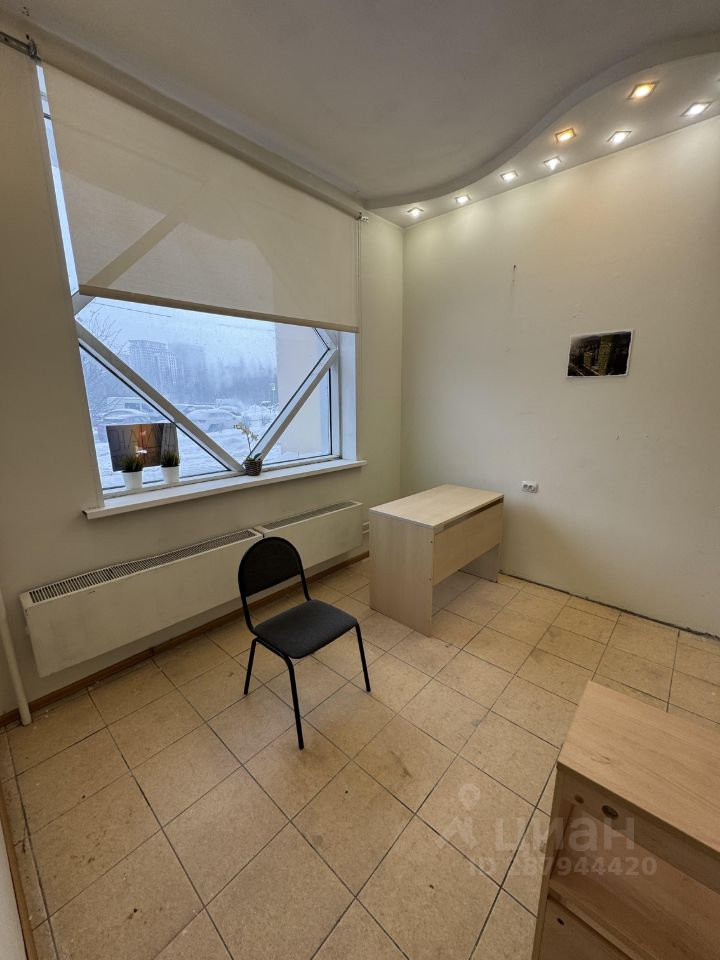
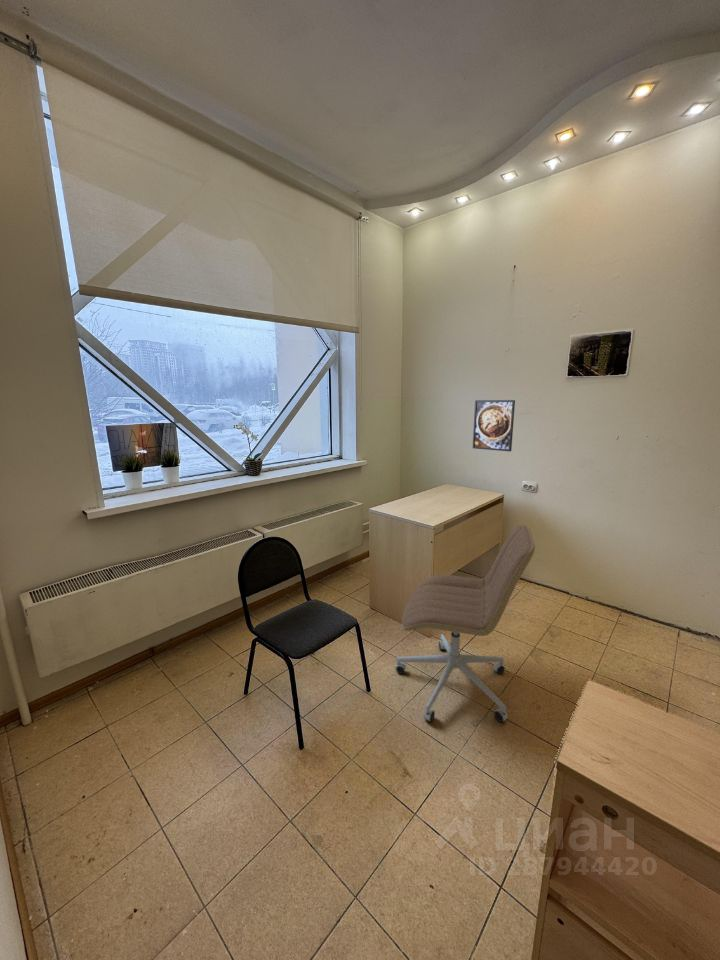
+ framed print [472,399,516,452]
+ office chair [394,524,536,723]
